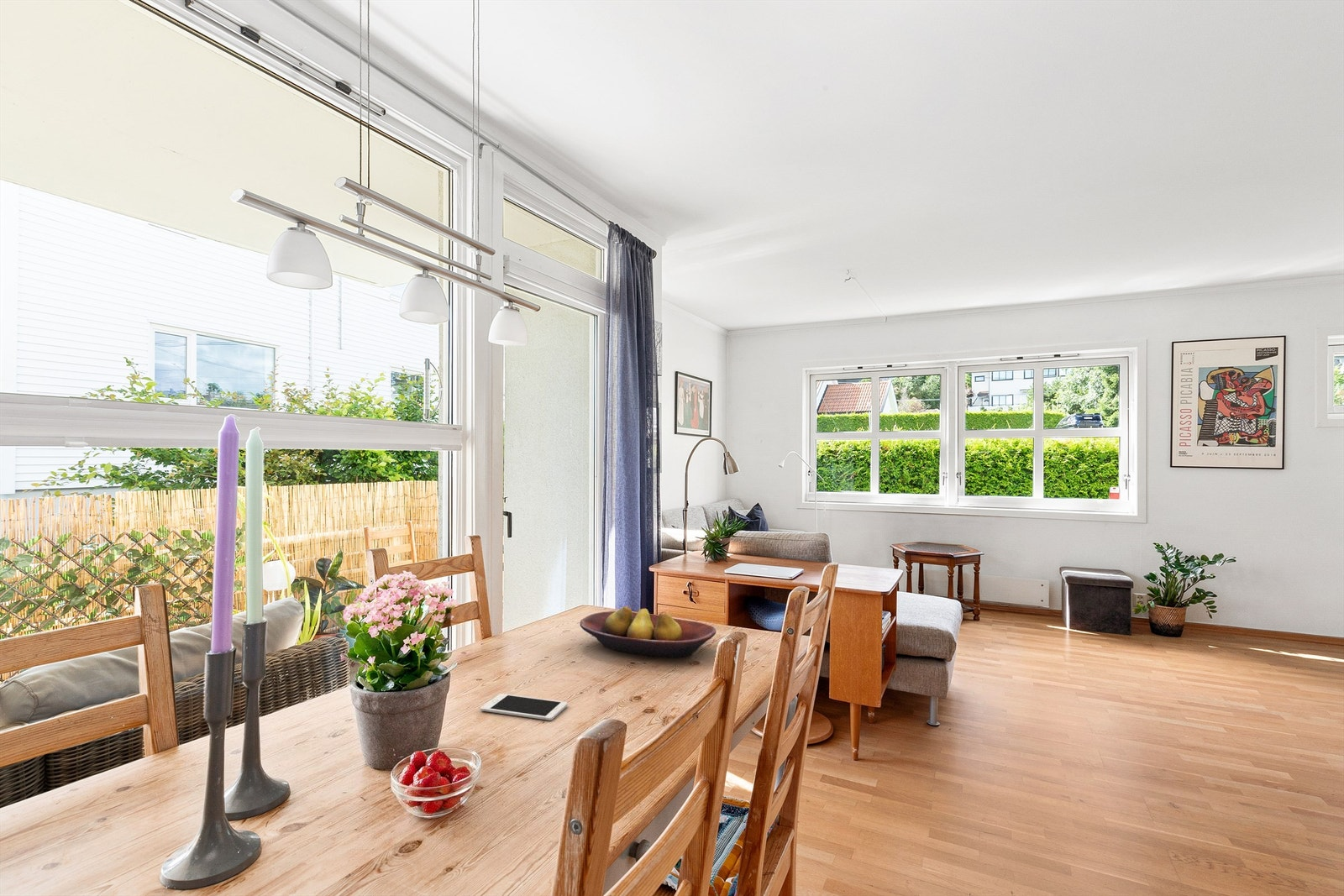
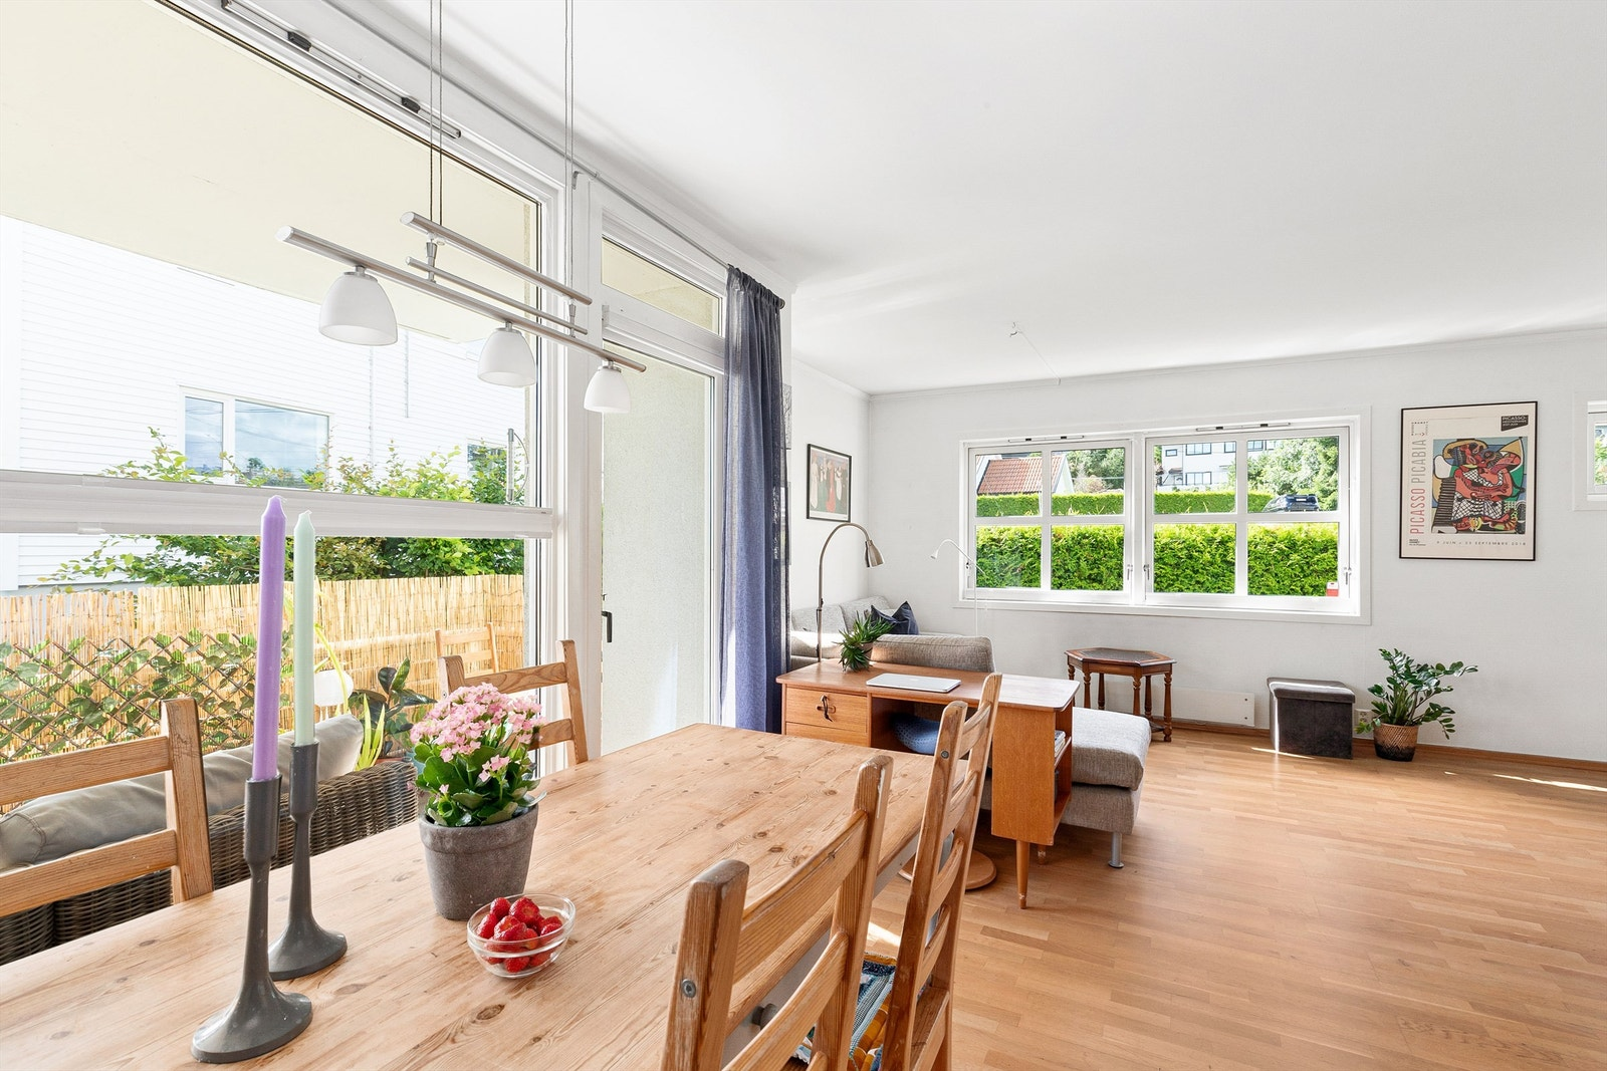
- fruit bowl [580,605,717,659]
- cell phone [480,693,569,721]
